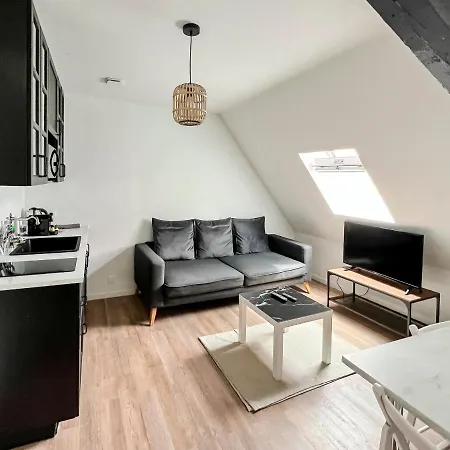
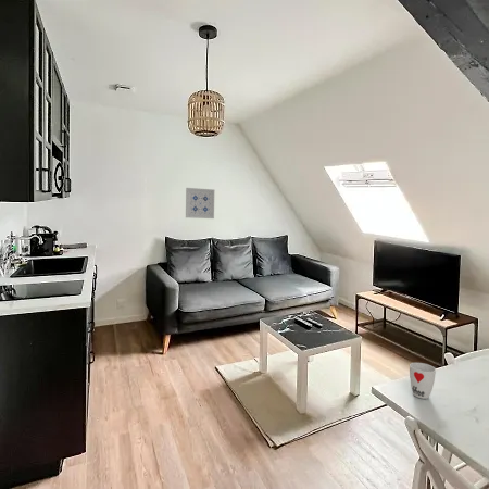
+ wall art [185,187,215,220]
+ cup [409,362,437,400]
